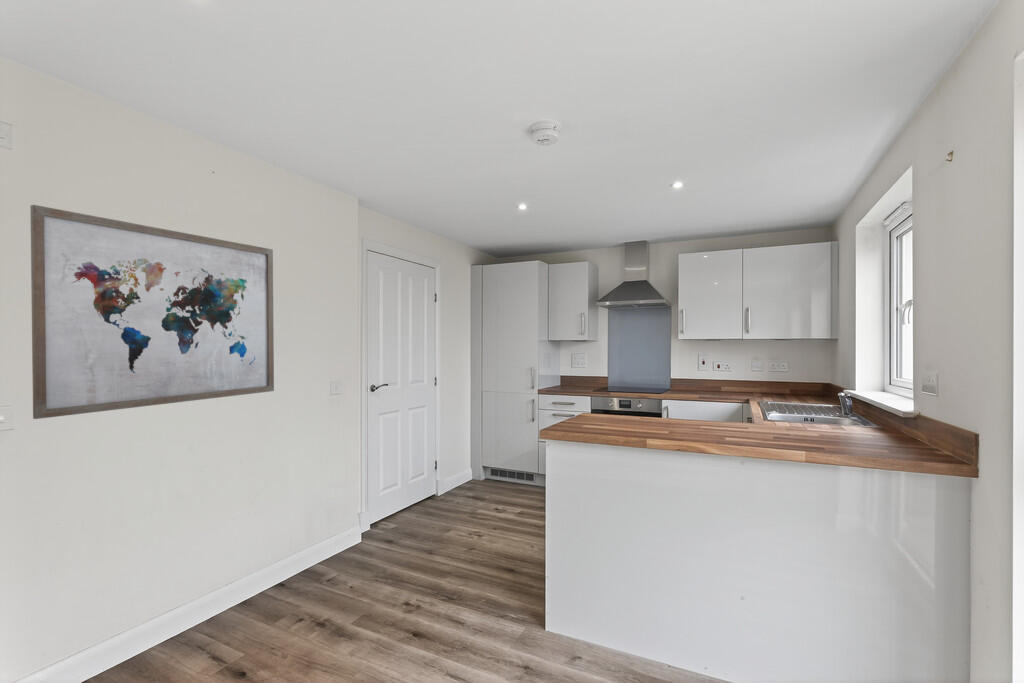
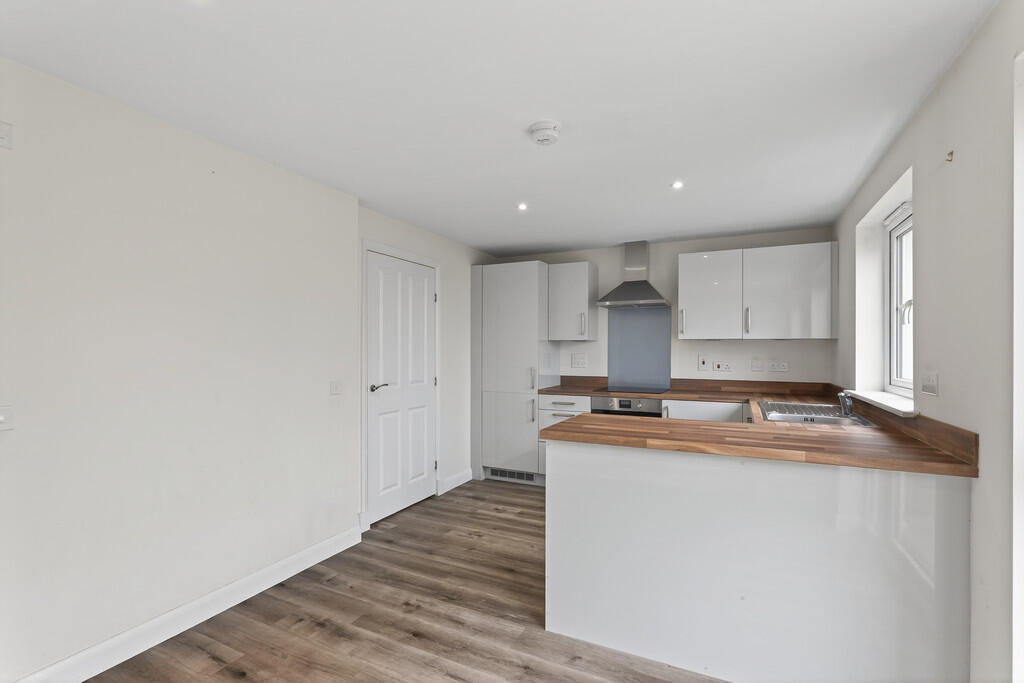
- wall art [29,204,275,420]
